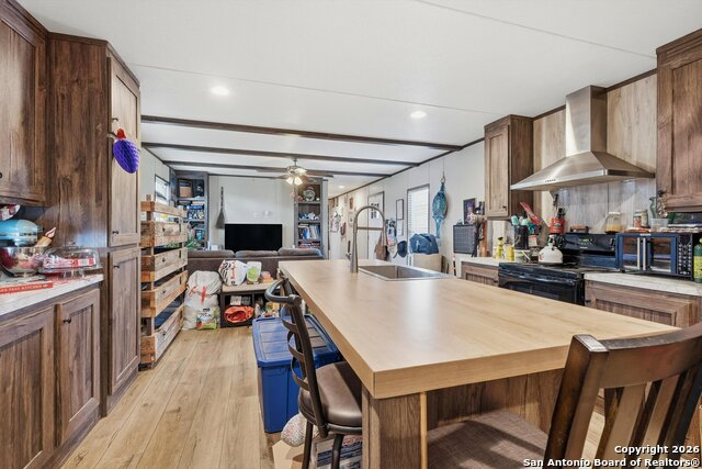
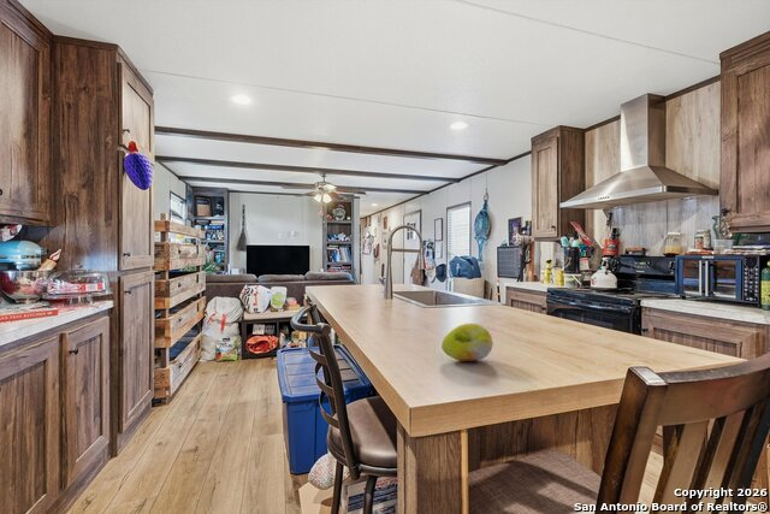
+ fruit [440,323,494,362]
